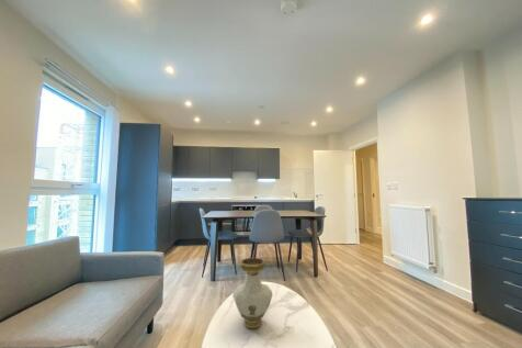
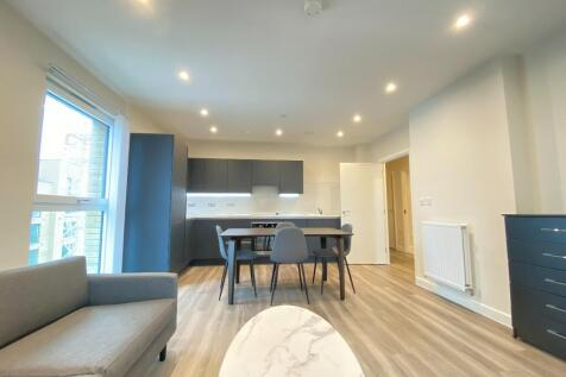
- vase [232,257,273,329]
